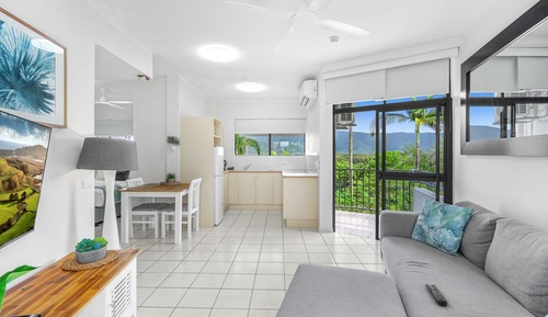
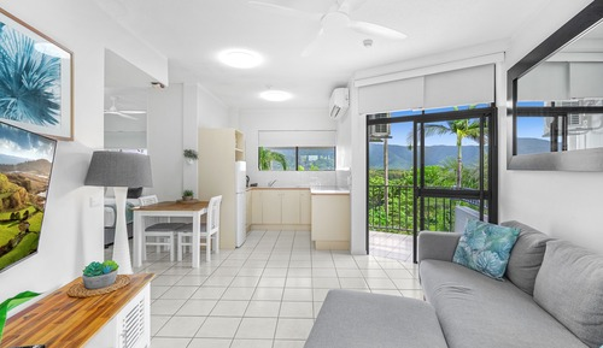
- remote control [424,283,448,307]
